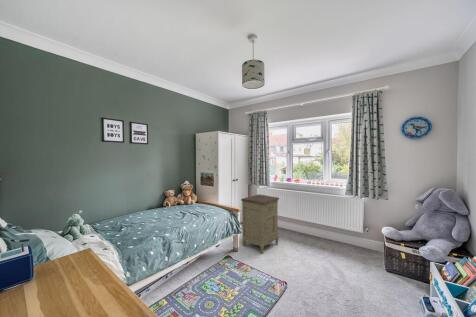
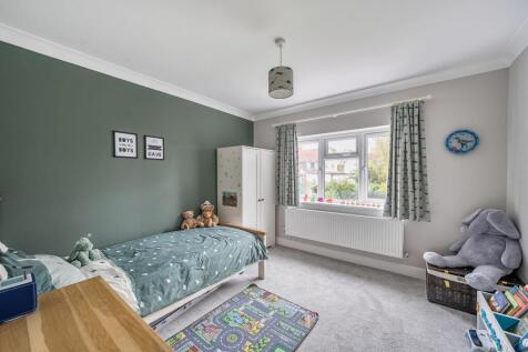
- nightstand [240,193,280,255]
